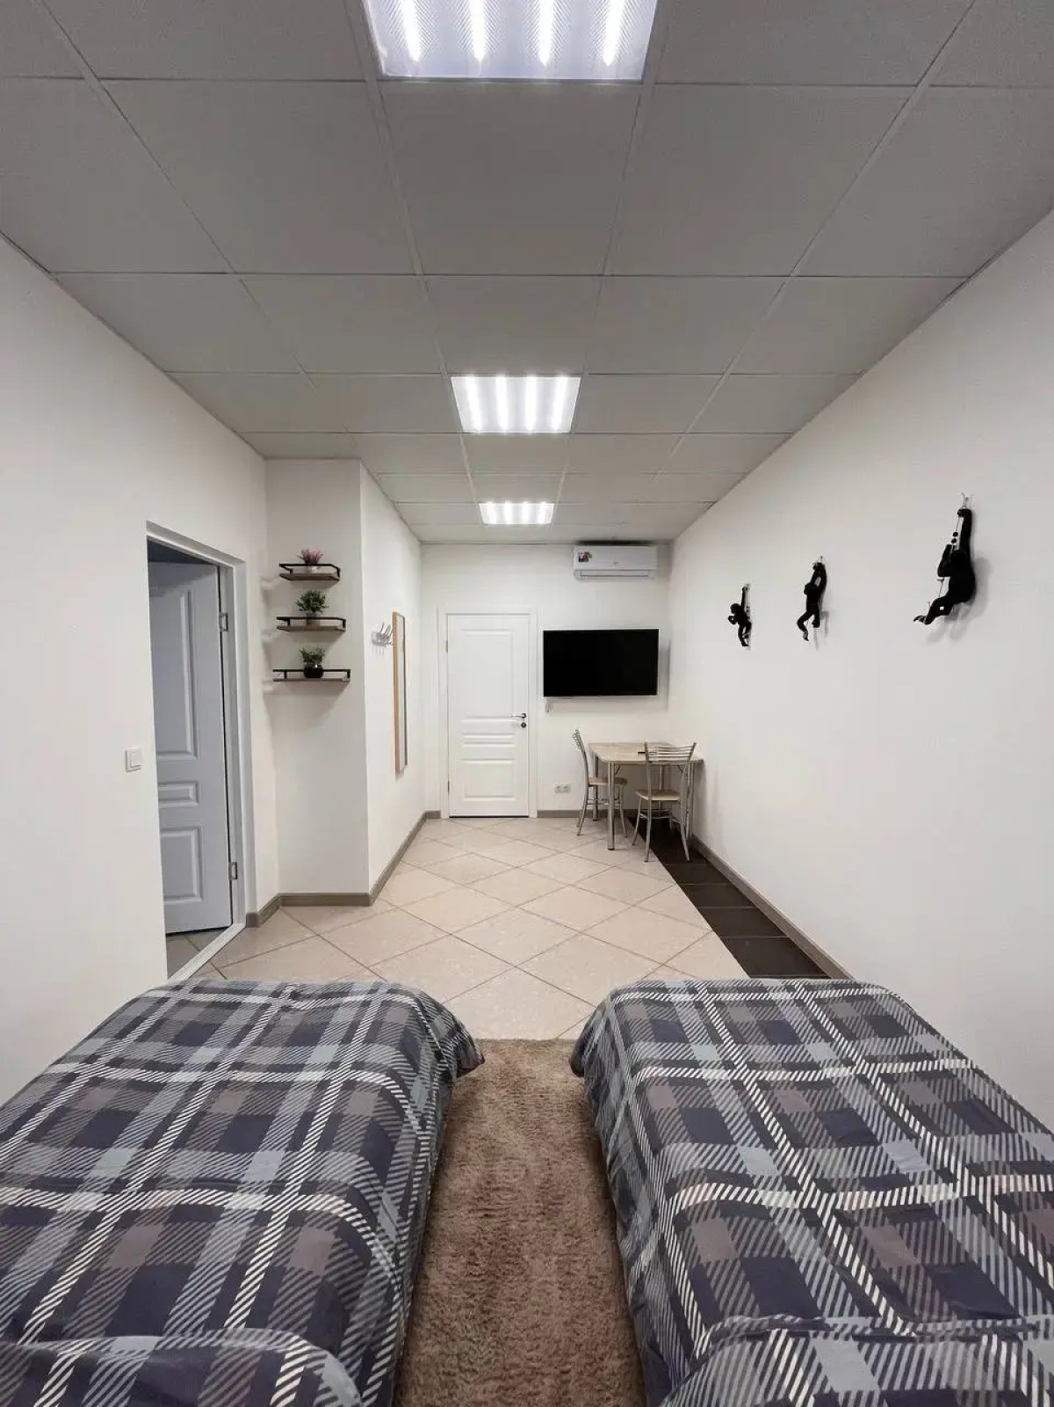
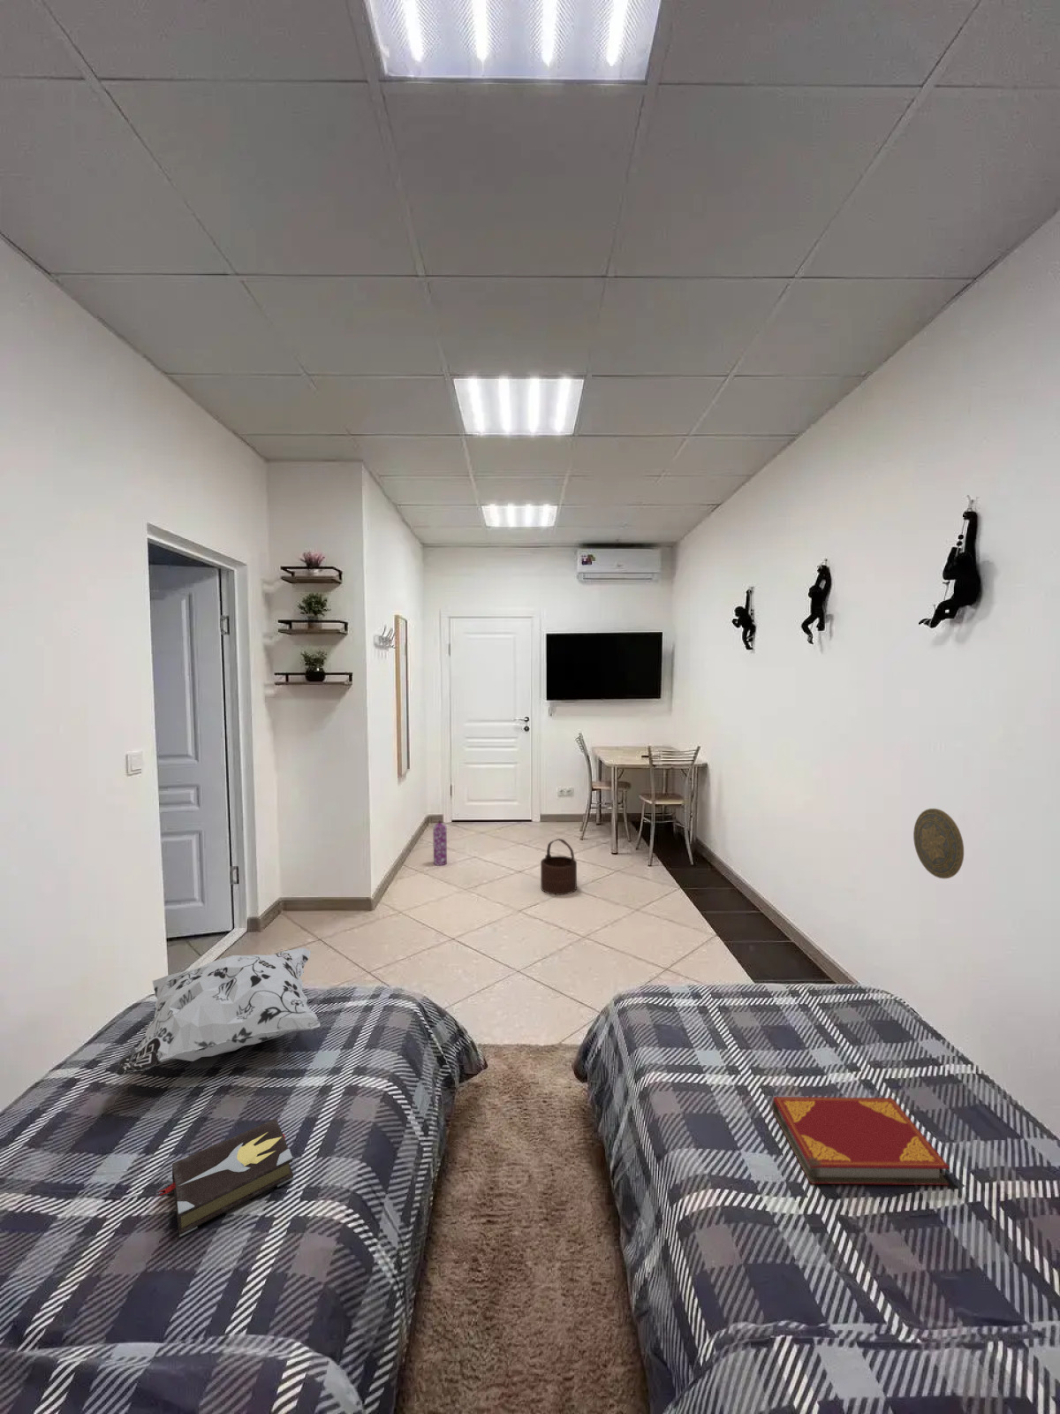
+ gas cylinder [432,821,448,866]
+ decorative pillow [115,946,321,1078]
+ wooden bucket [540,837,578,896]
+ hardback book [772,1096,951,1186]
+ hardback book [157,1118,294,1238]
+ decorative plate [913,807,964,880]
